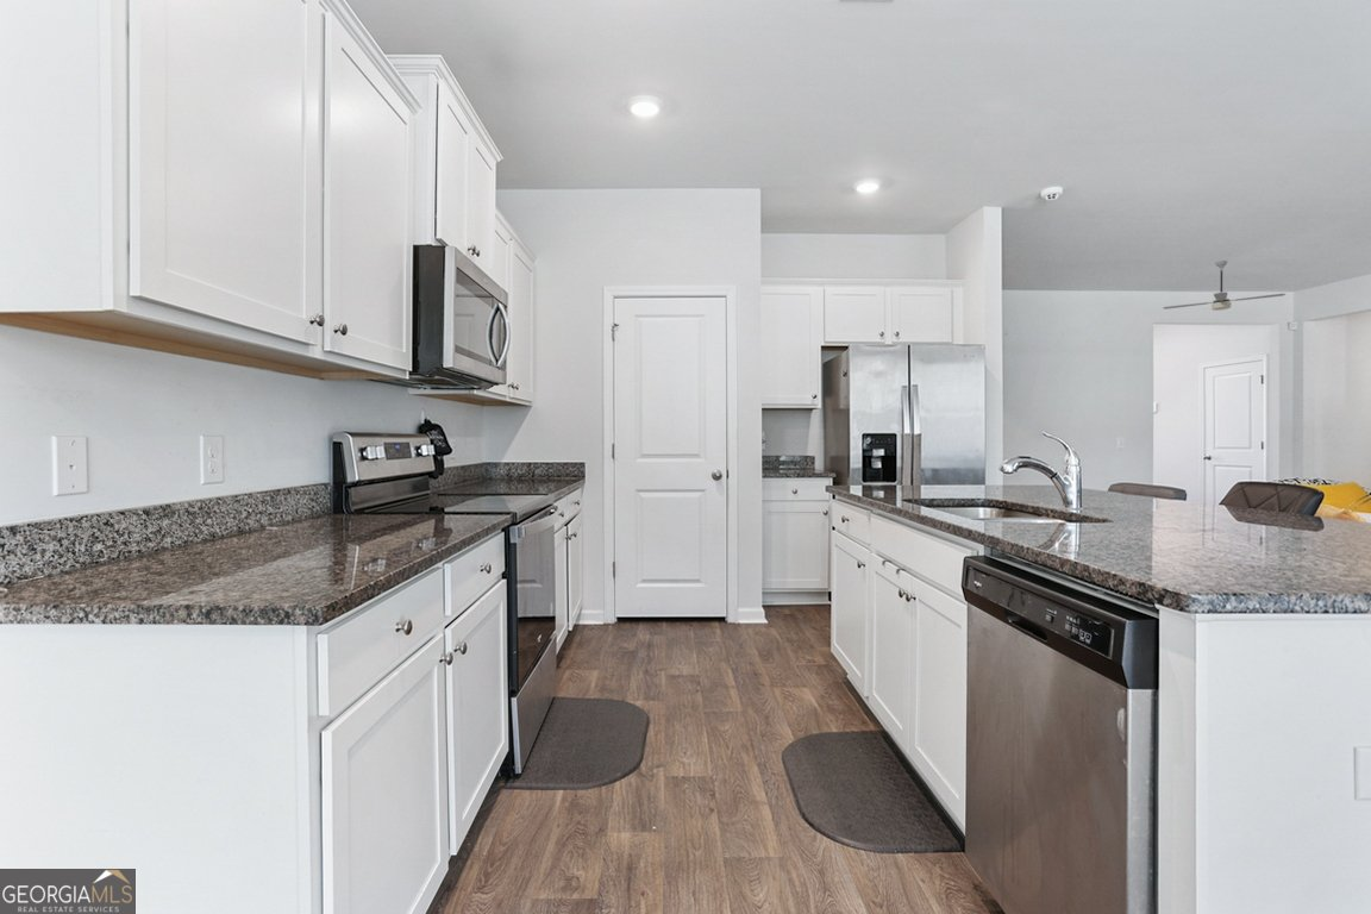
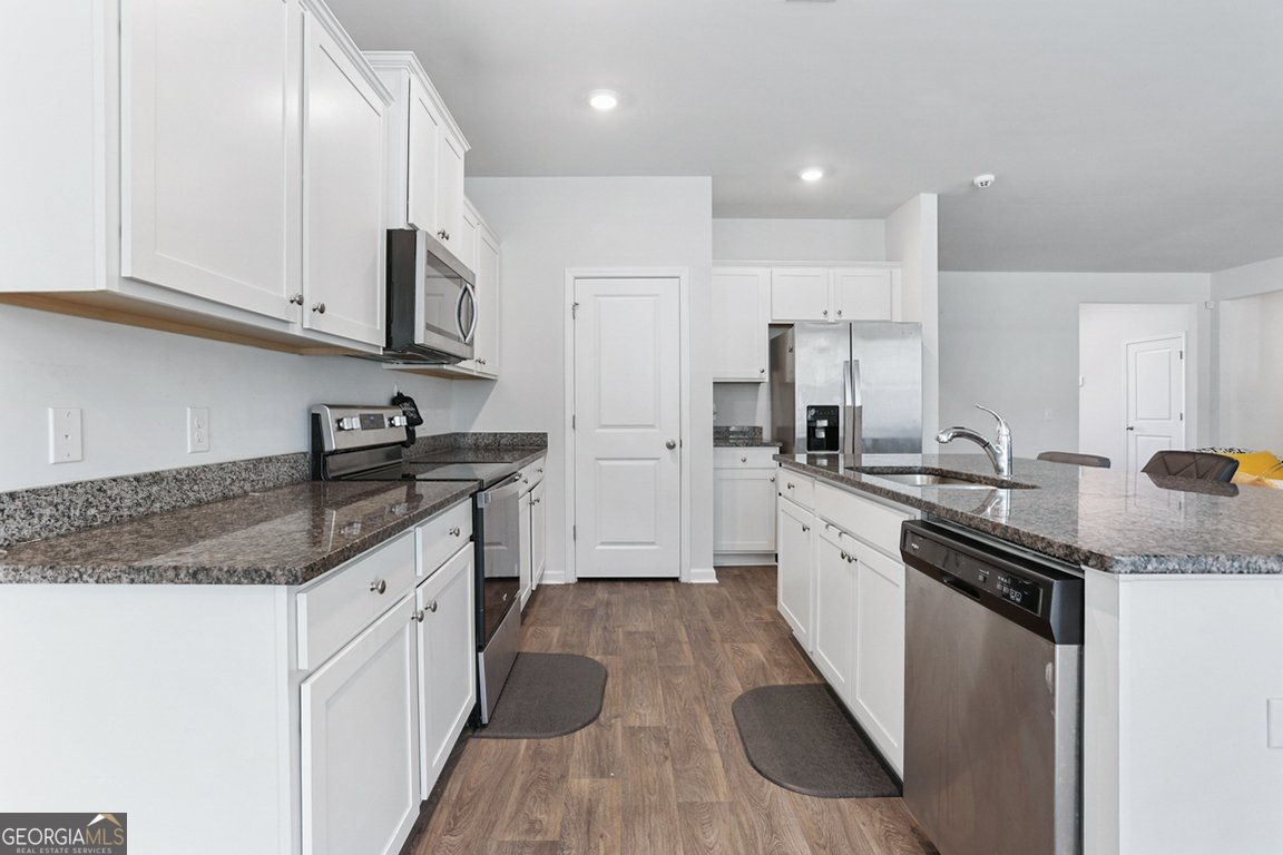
- ceiling fan [1162,259,1287,312]
